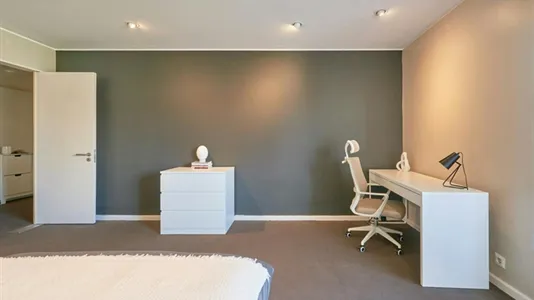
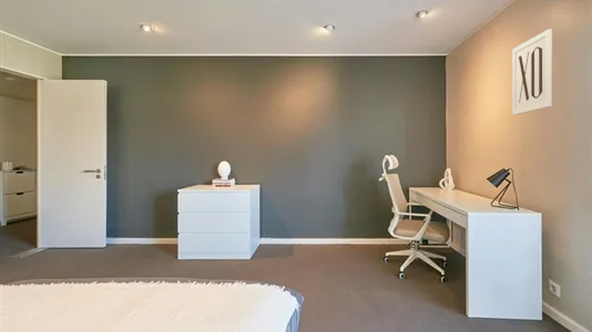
+ wall art [511,28,553,116]
